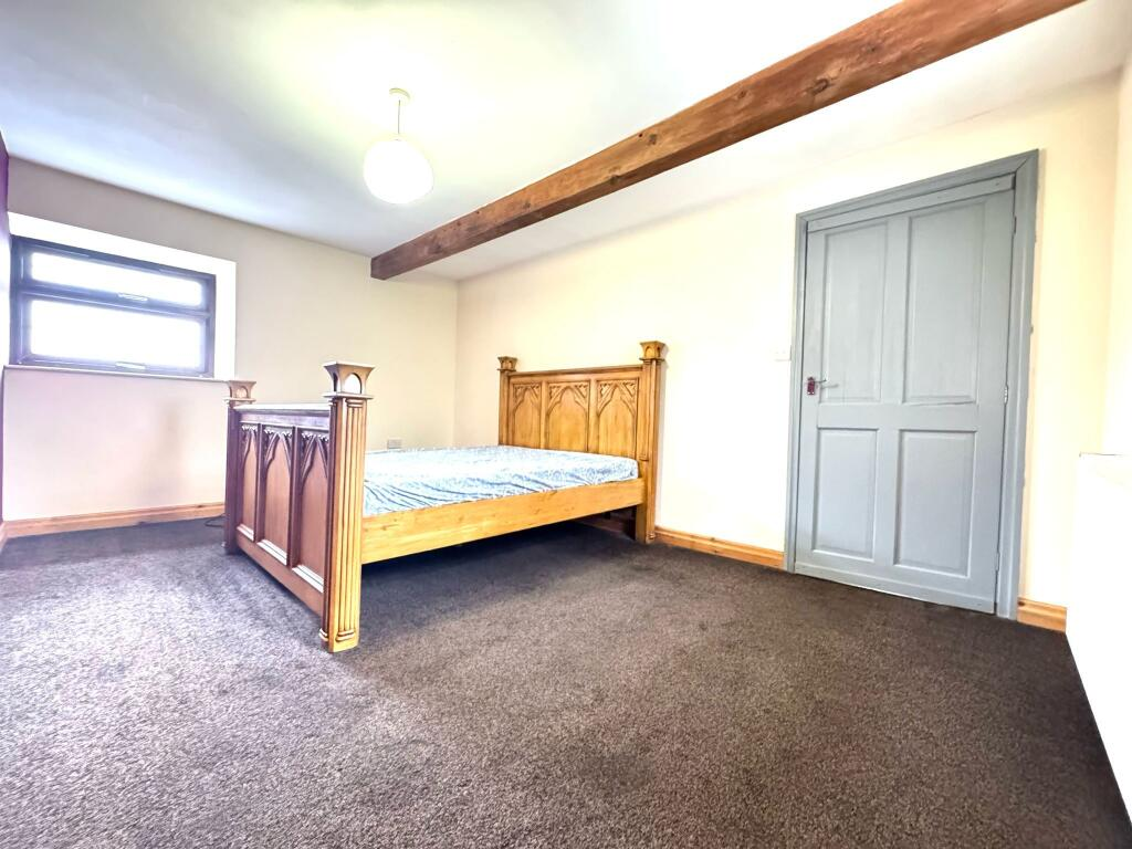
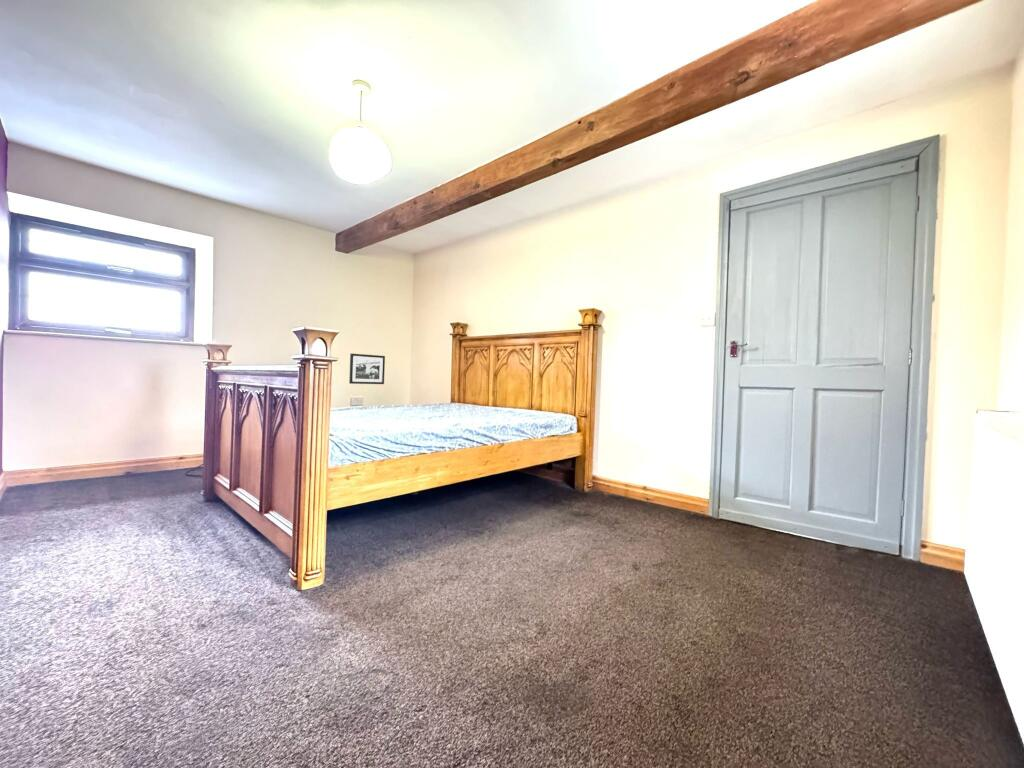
+ picture frame [348,353,386,385]
